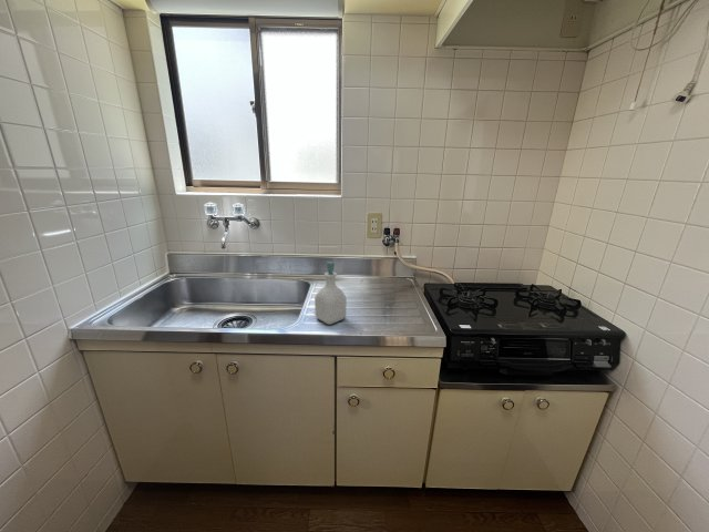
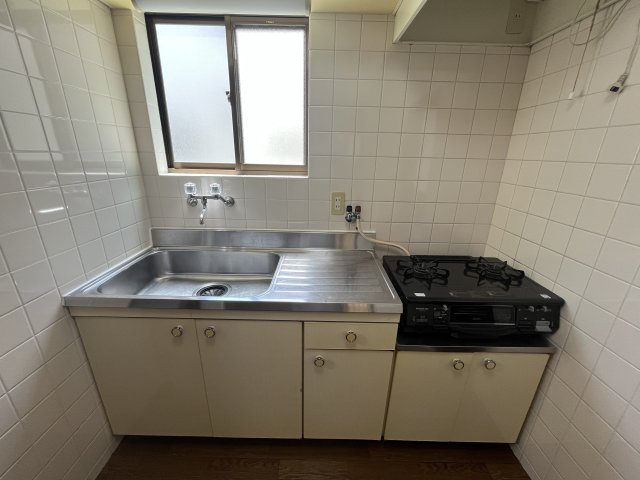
- soap bottle [314,260,348,326]
